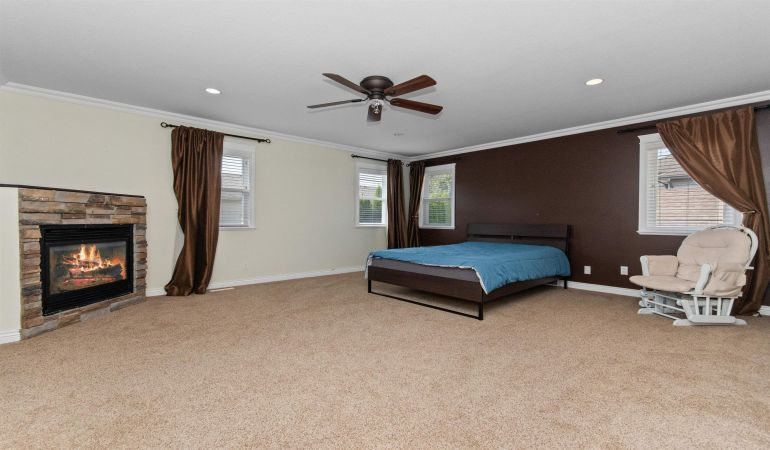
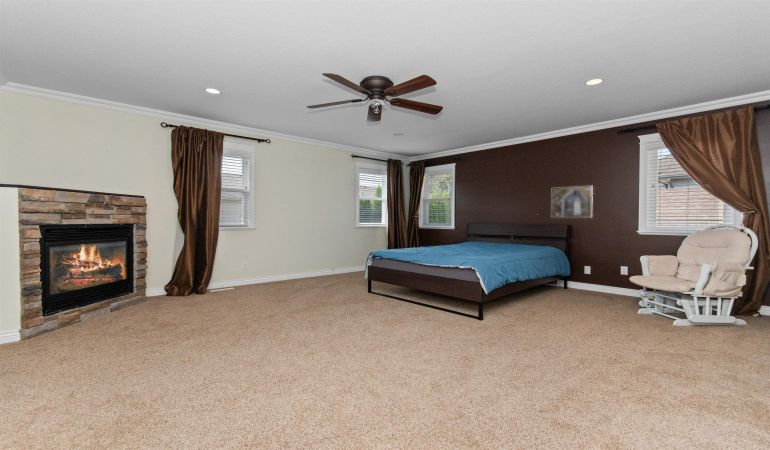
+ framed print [550,185,594,219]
